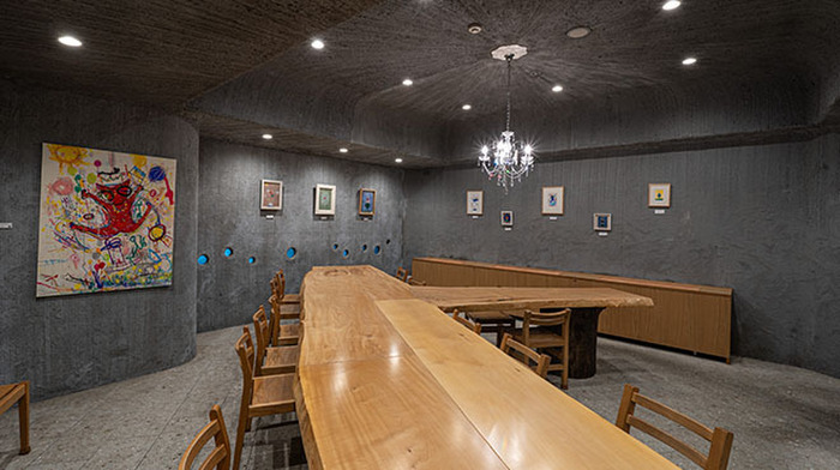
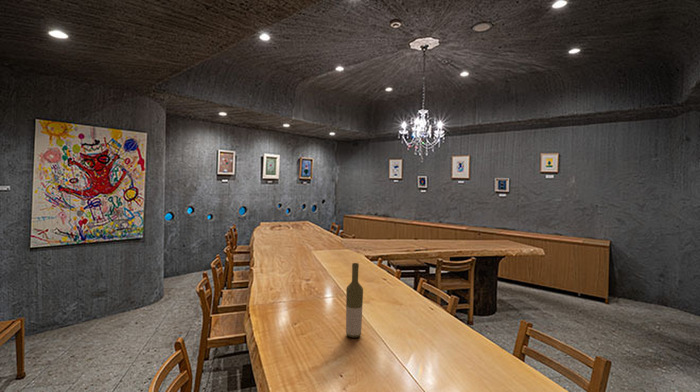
+ bottle [345,262,364,338]
